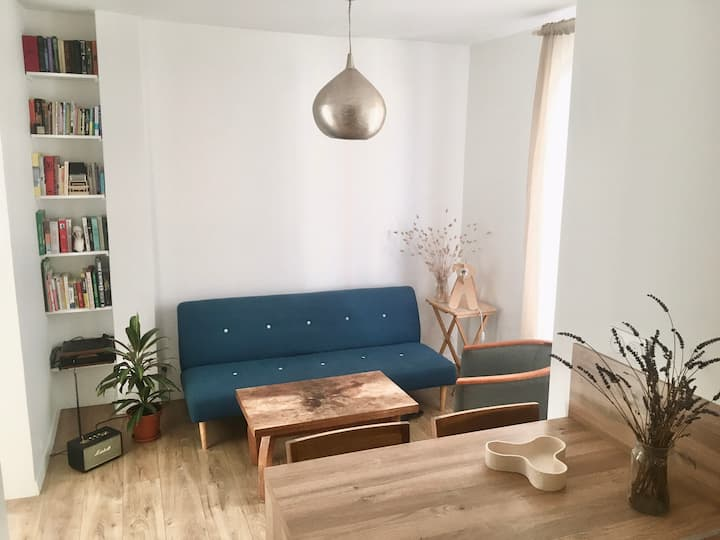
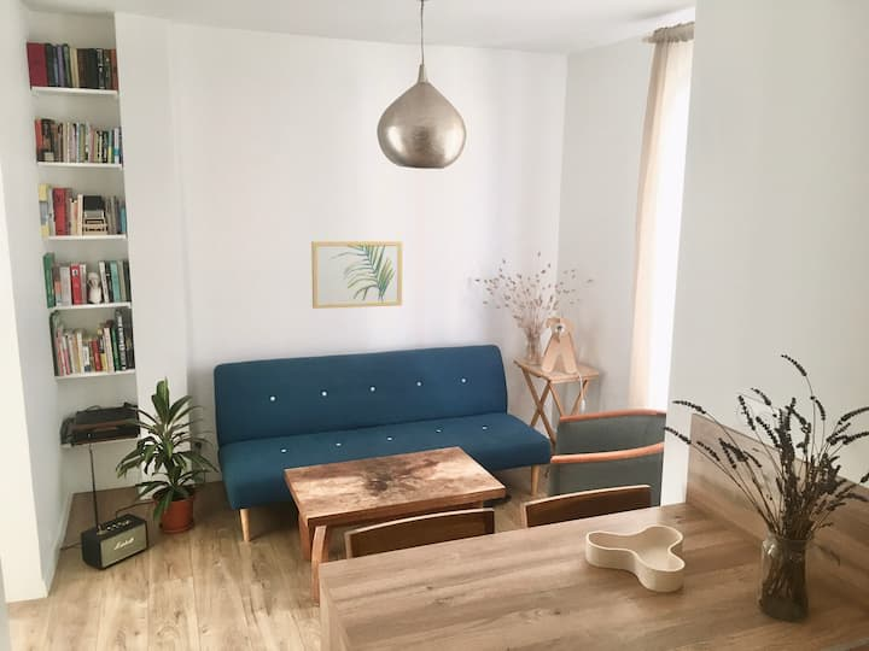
+ wall art [310,240,403,310]
